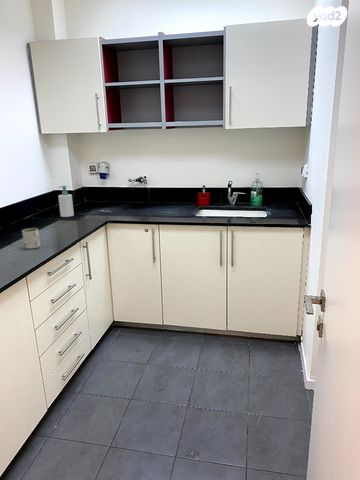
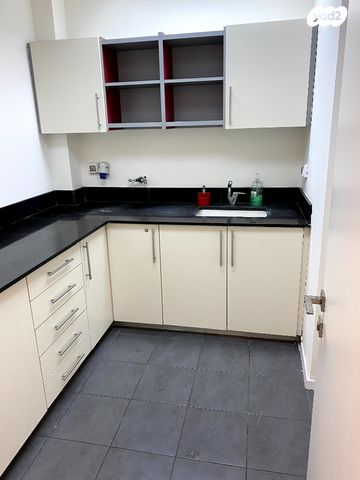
- mug [21,227,41,250]
- soap bottle [57,185,75,218]
